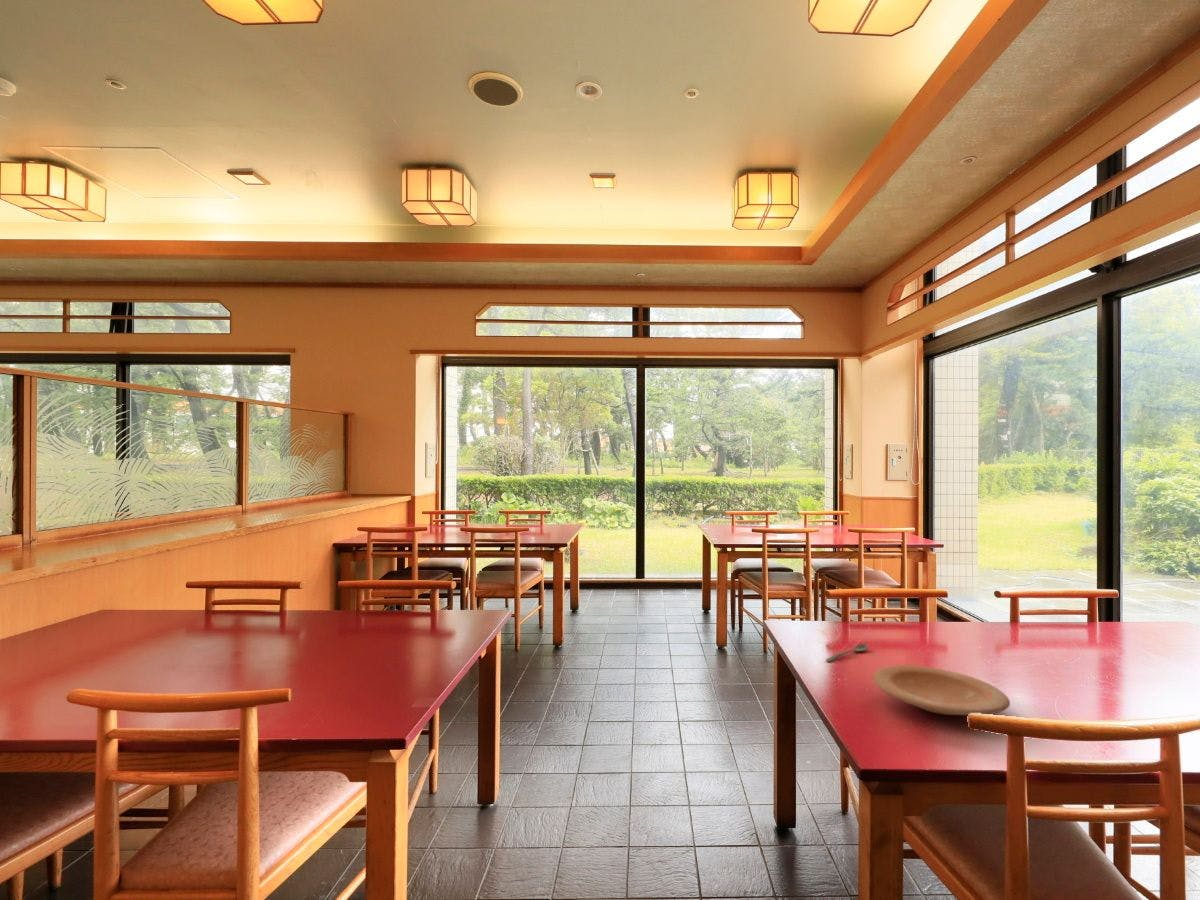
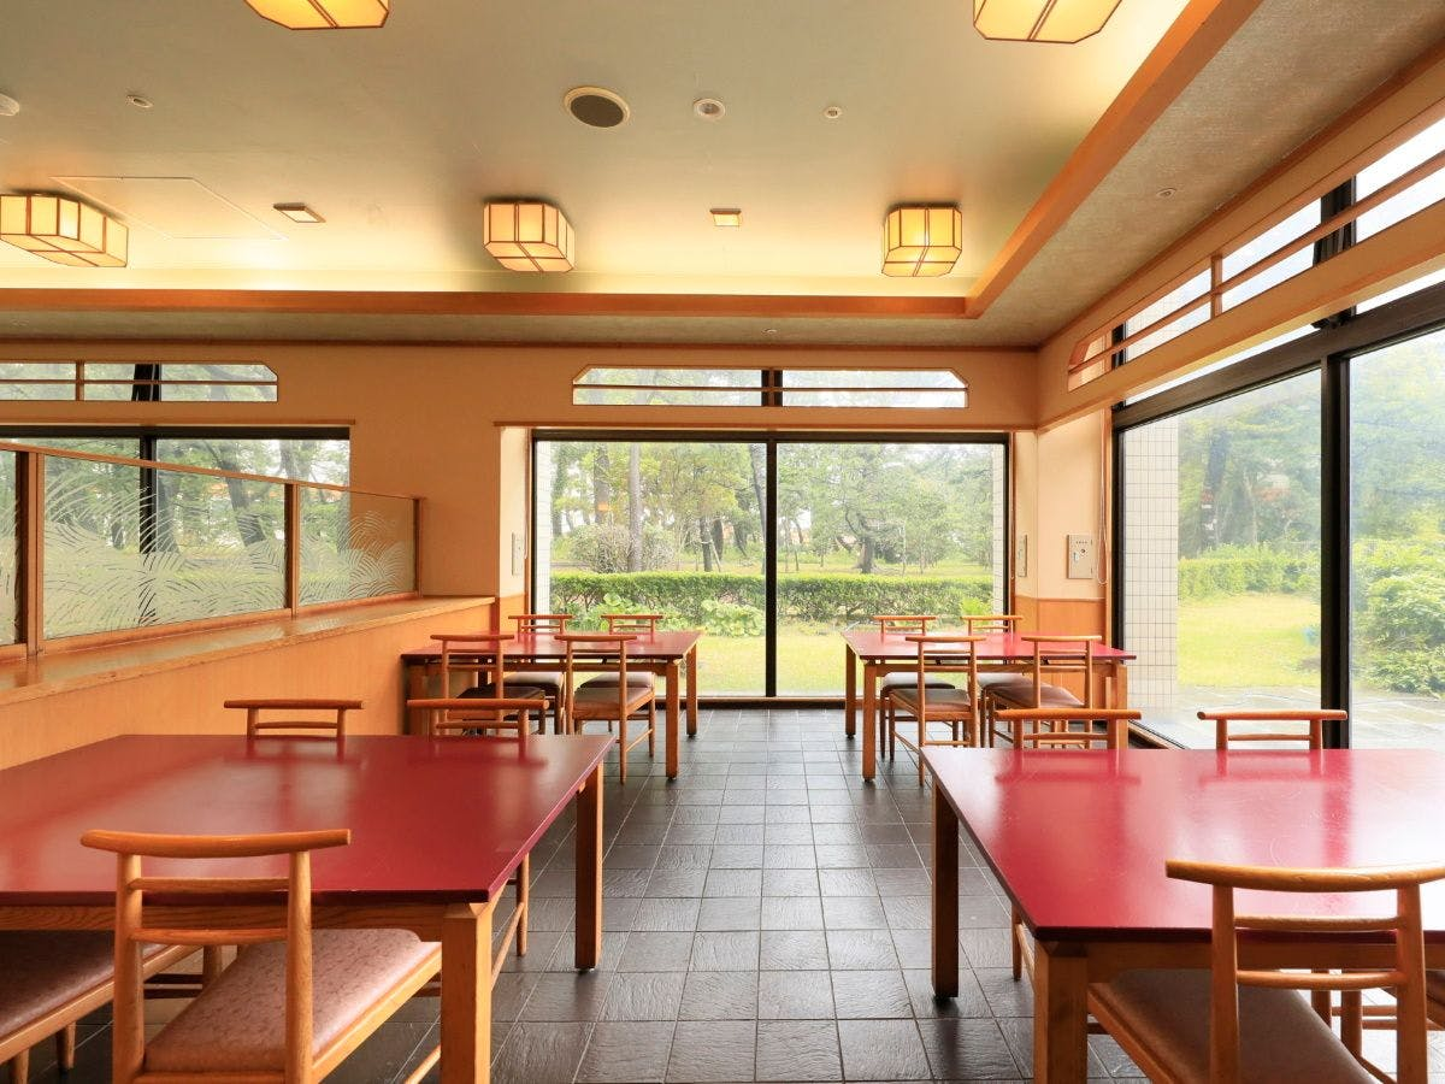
- plate [872,664,1011,716]
- spoon [825,642,869,663]
